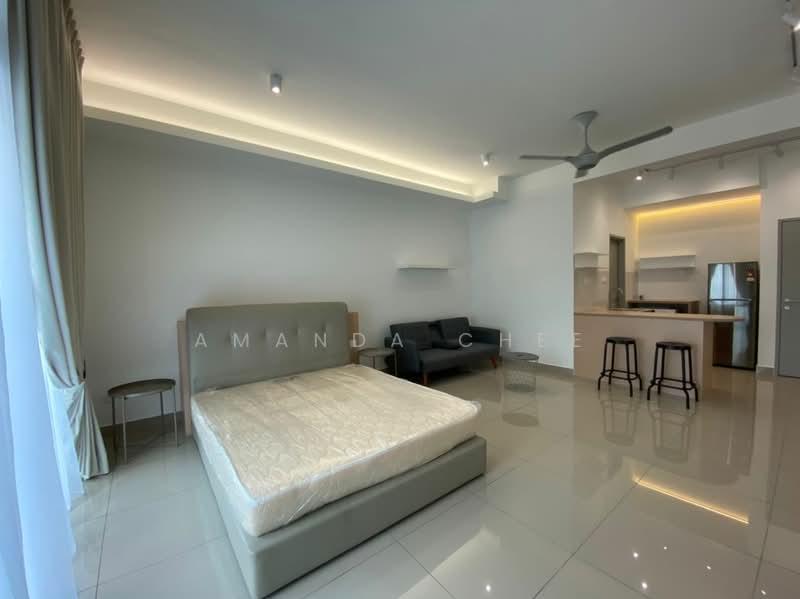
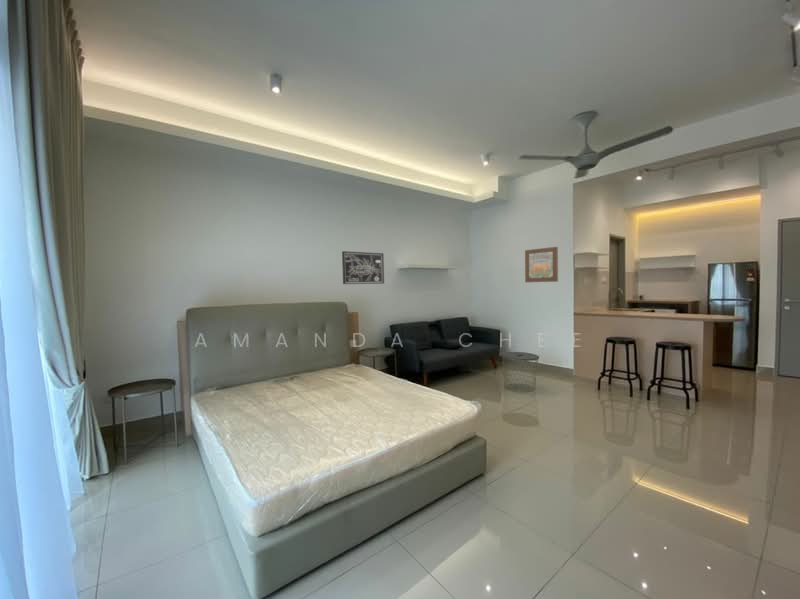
+ wall art [524,246,559,283]
+ wall art [341,250,385,285]
